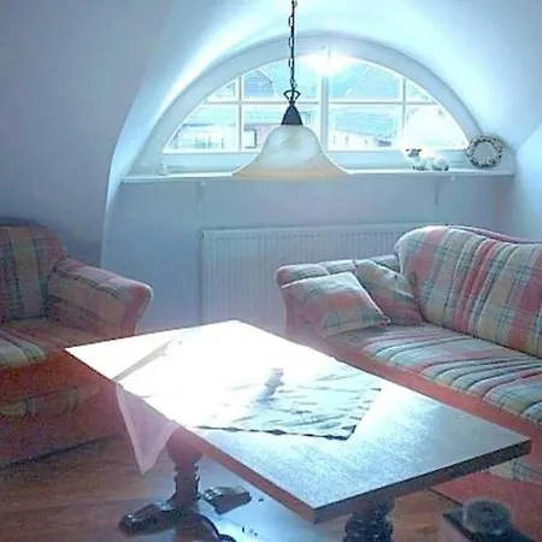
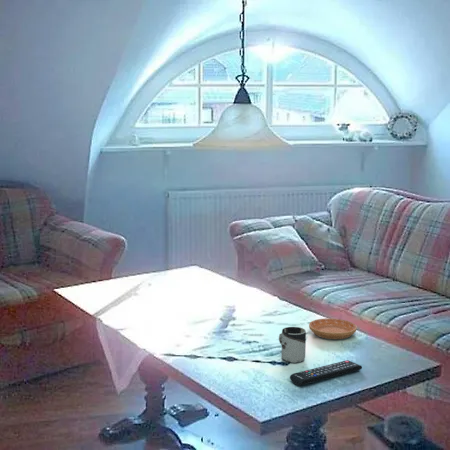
+ remote control [289,359,363,386]
+ cup [278,326,307,364]
+ saucer [308,317,358,340]
